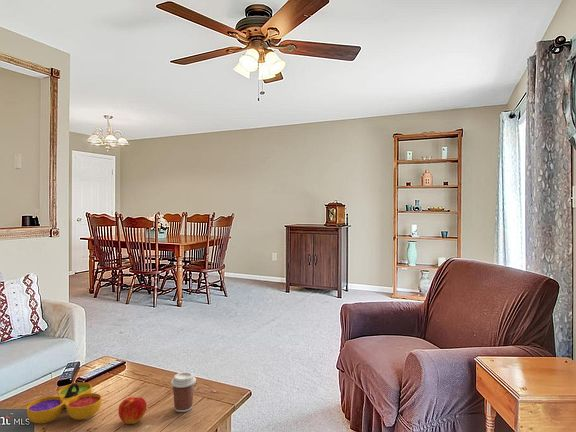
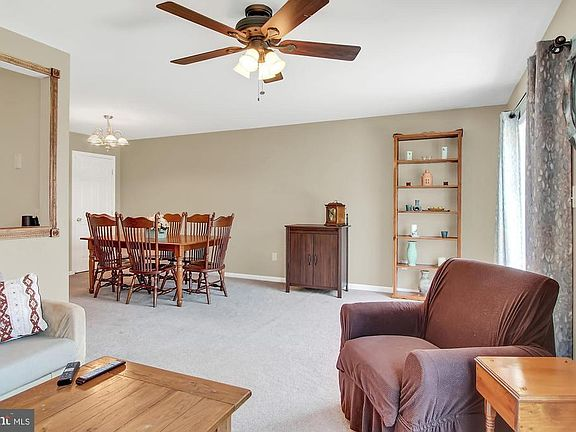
- decorative bowl [26,381,103,424]
- coffee cup [170,371,197,413]
- apple [117,396,147,425]
